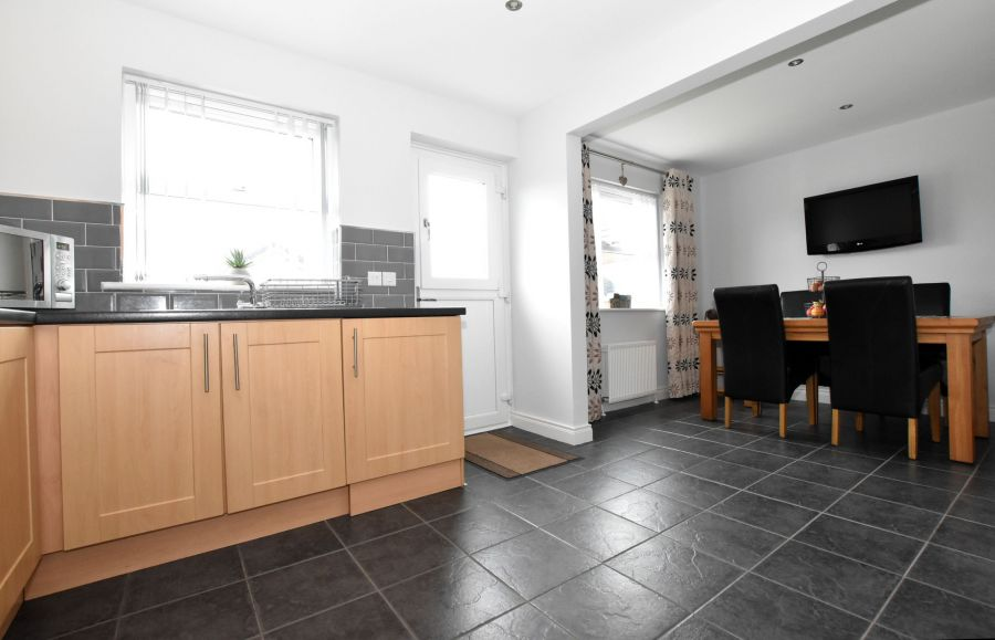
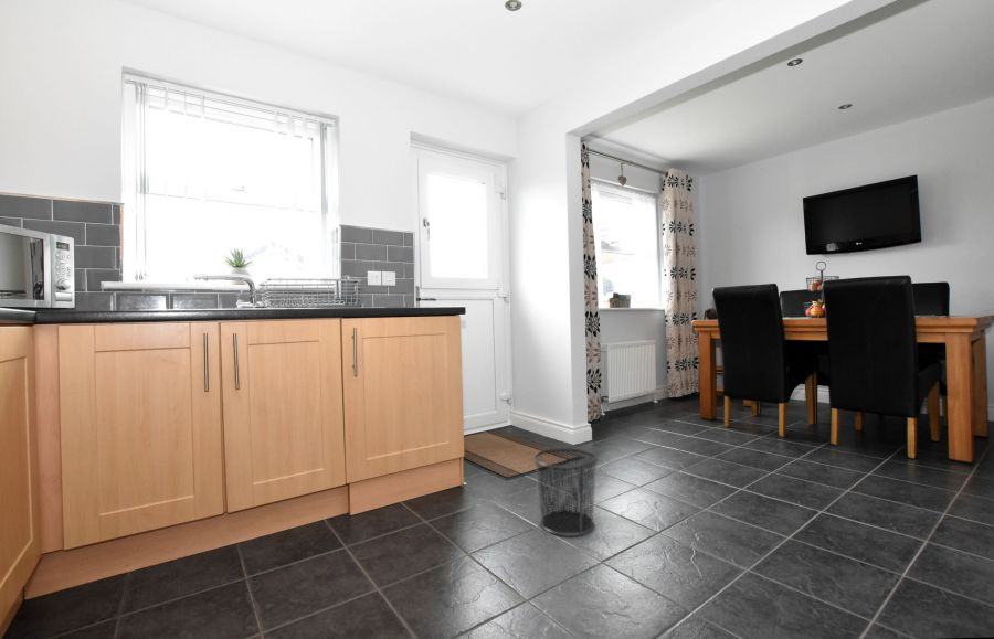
+ waste bin [532,447,599,537]
